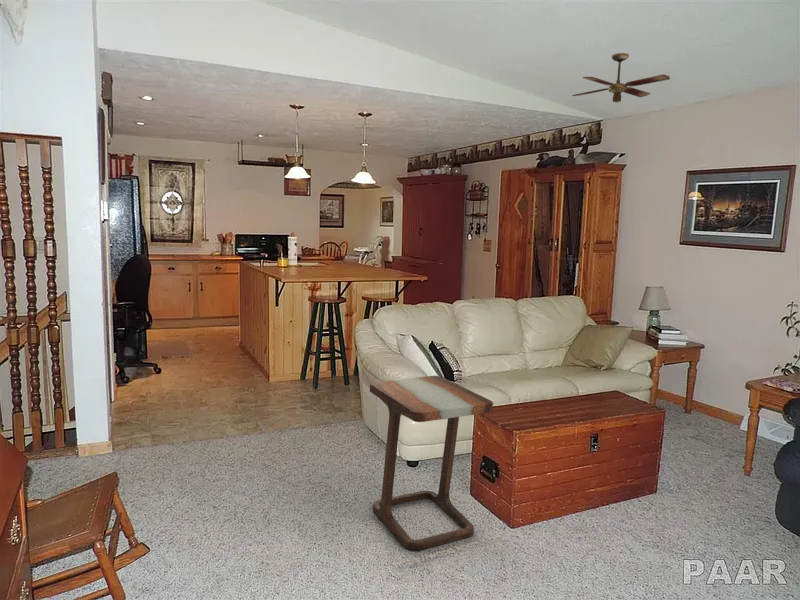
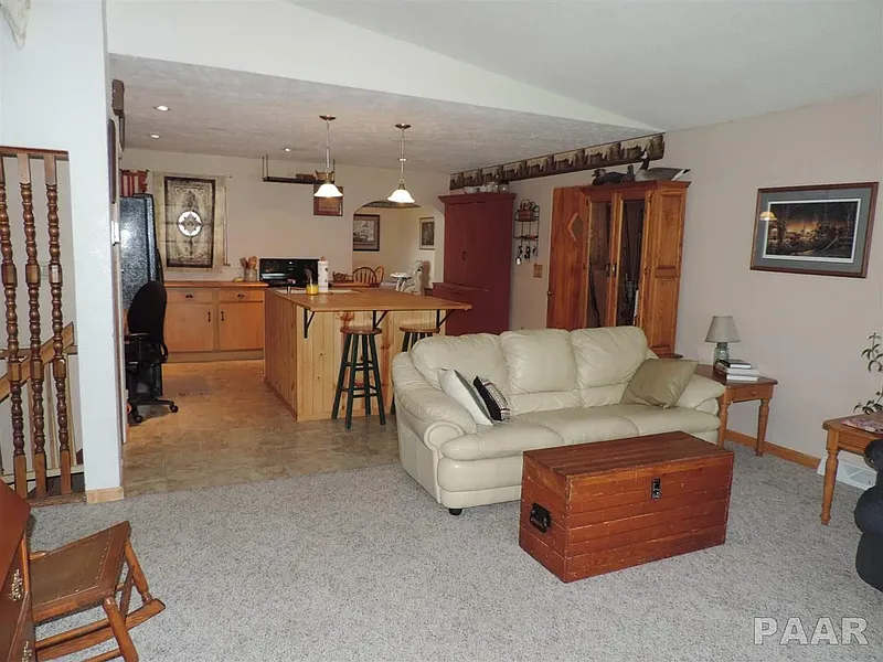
- side table [369,375,506,568]
- ceiling fan [571,52,671,104]
